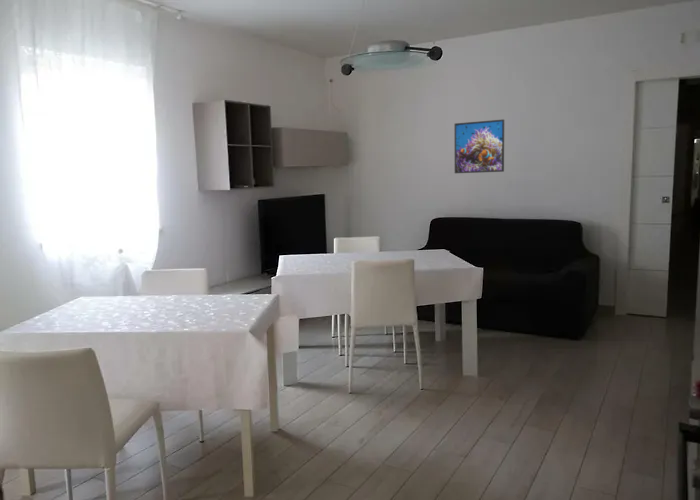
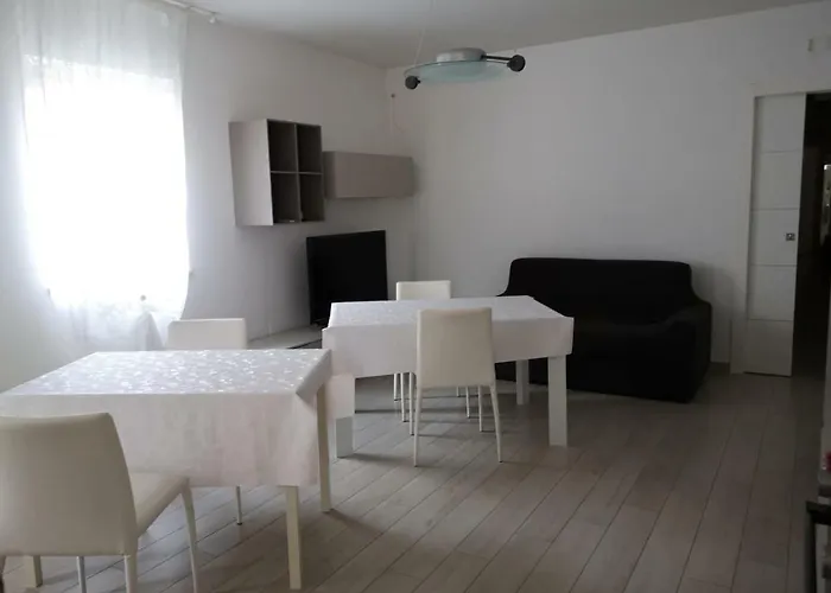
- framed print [454,118,505,174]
